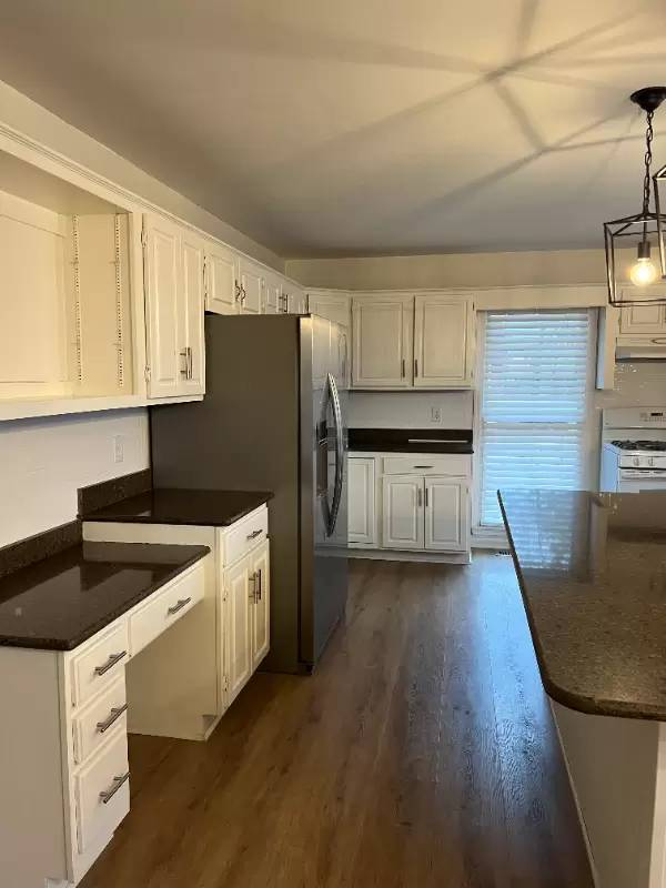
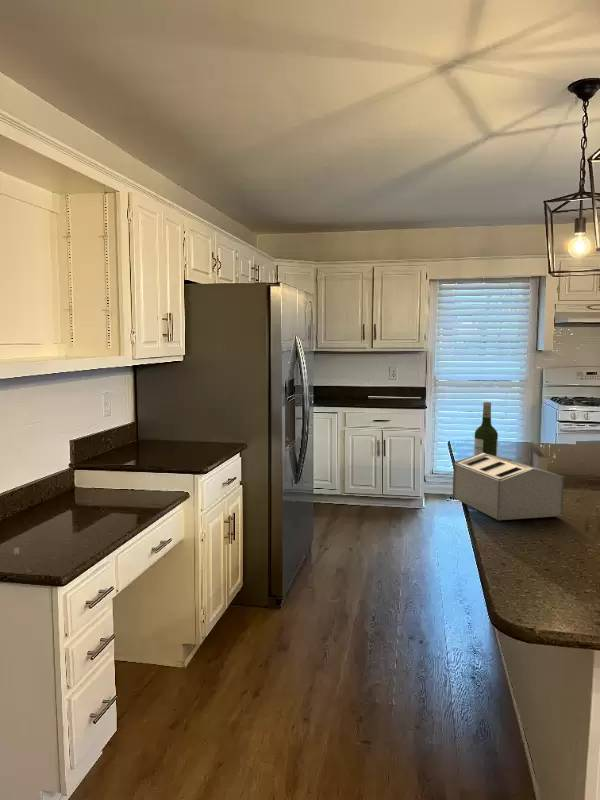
+ toaster [452,453,565,521]
+ wine bottle [473,401,499,456]
